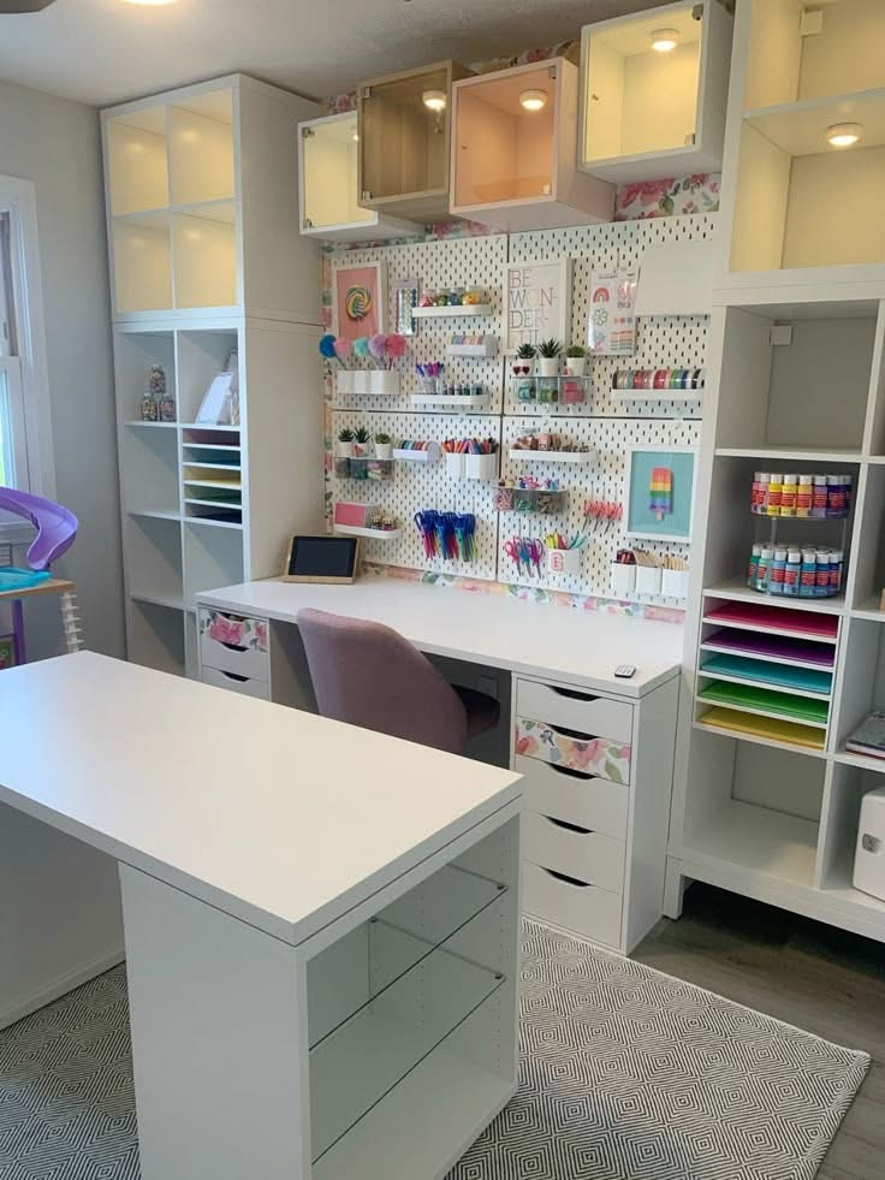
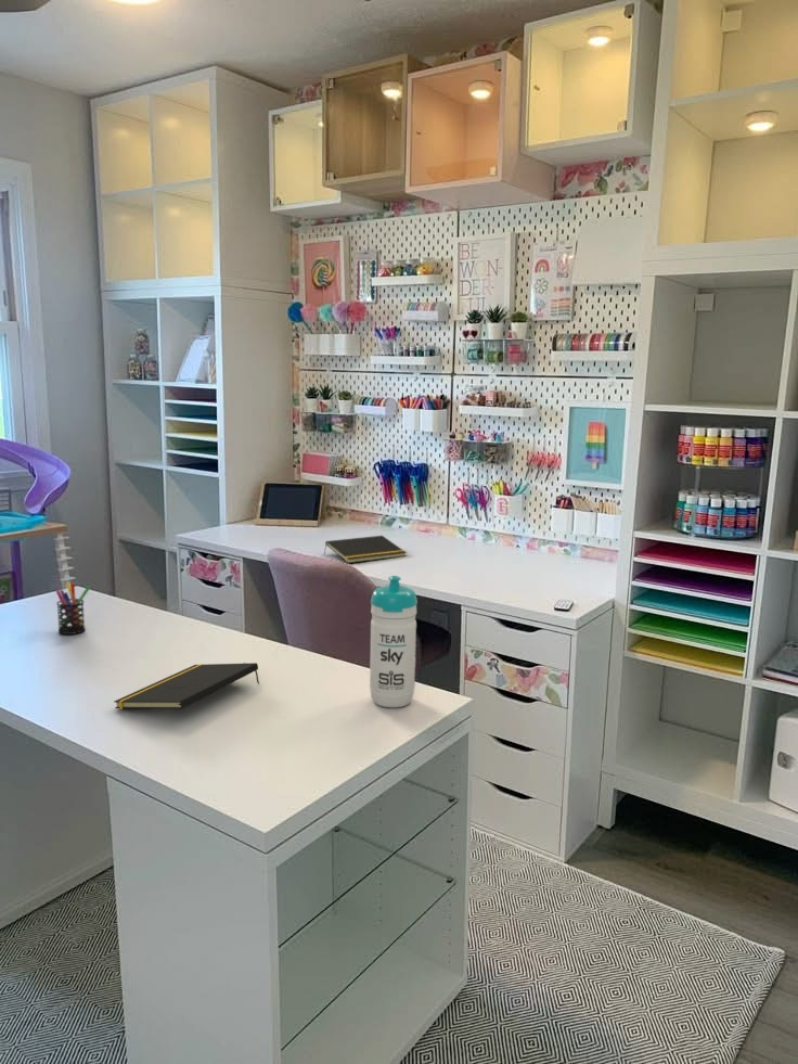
+ notepad [323,535,408,564]
+ notepad [113,662,260,710]
+ water bottle [369,575,419,708]
+ pen holder [55,581,91,636]
